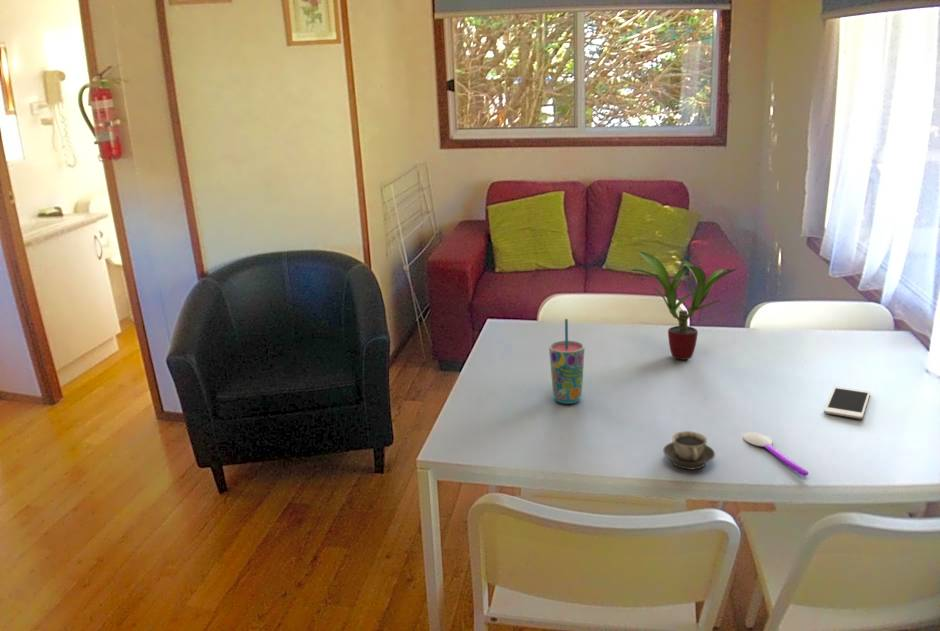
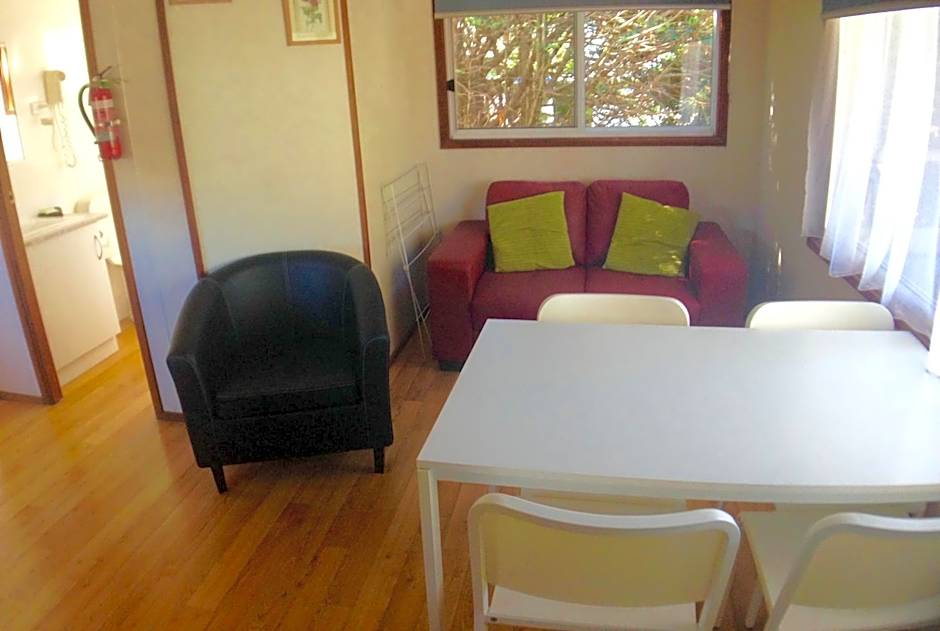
- spoon [741,431,809,477]
- potted plant [629,250,738,360]
- cup [548,318,585,405]
- cup [662,430,716,471]
- cell phone [823,385,871,420]
